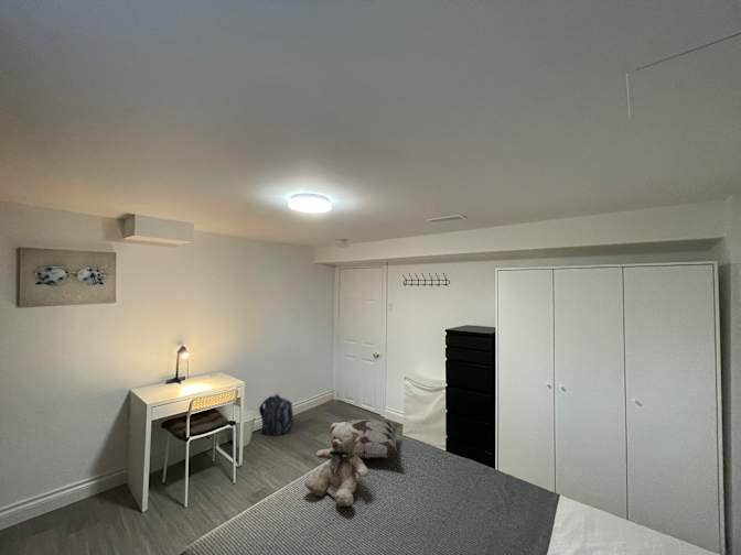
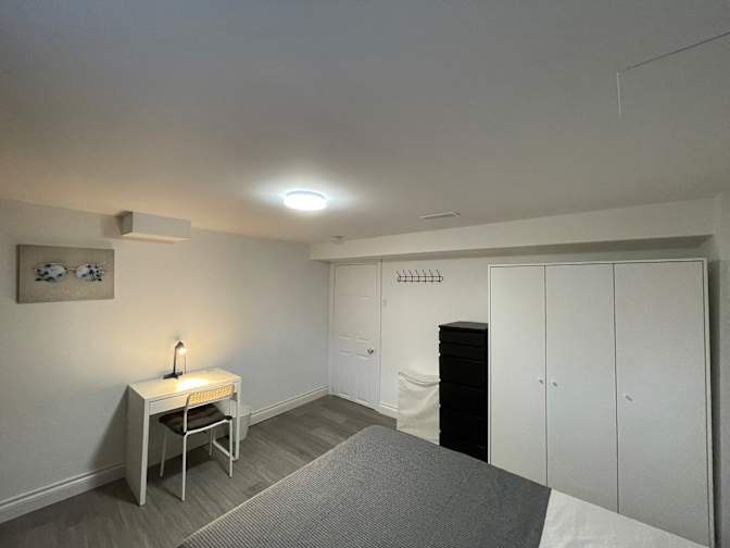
- teddy bear [303,422,369,508]
- backpack [258,392,294,437]
- decorative pillow [340,417,400,460]
